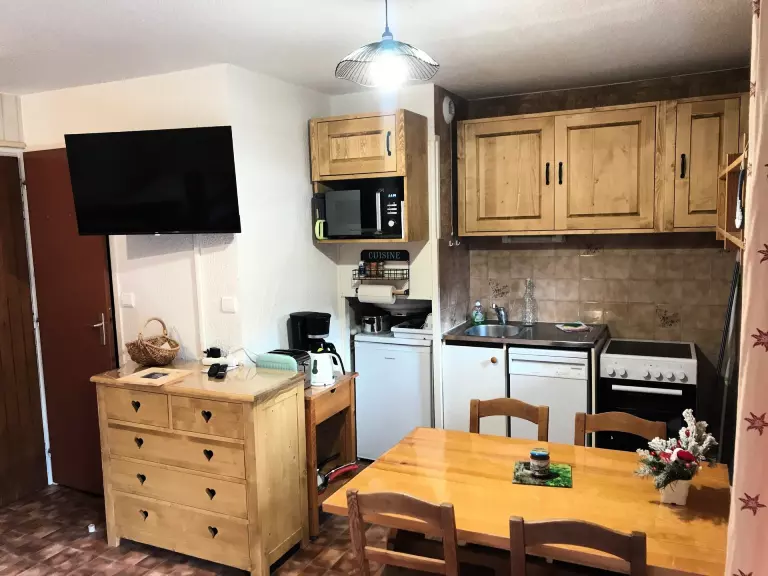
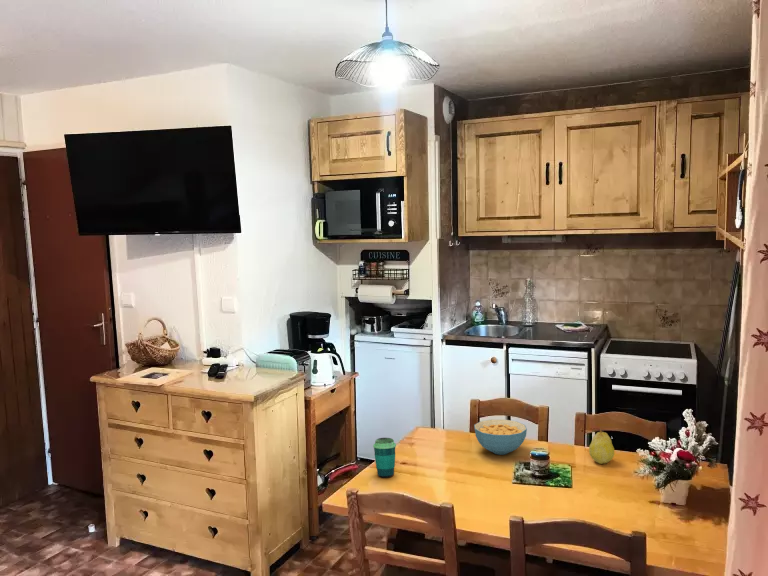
+ cereal bowl [473,419,528,456]
+ cup [372,437,397,479]
+ fruit [588,428,615,465]
